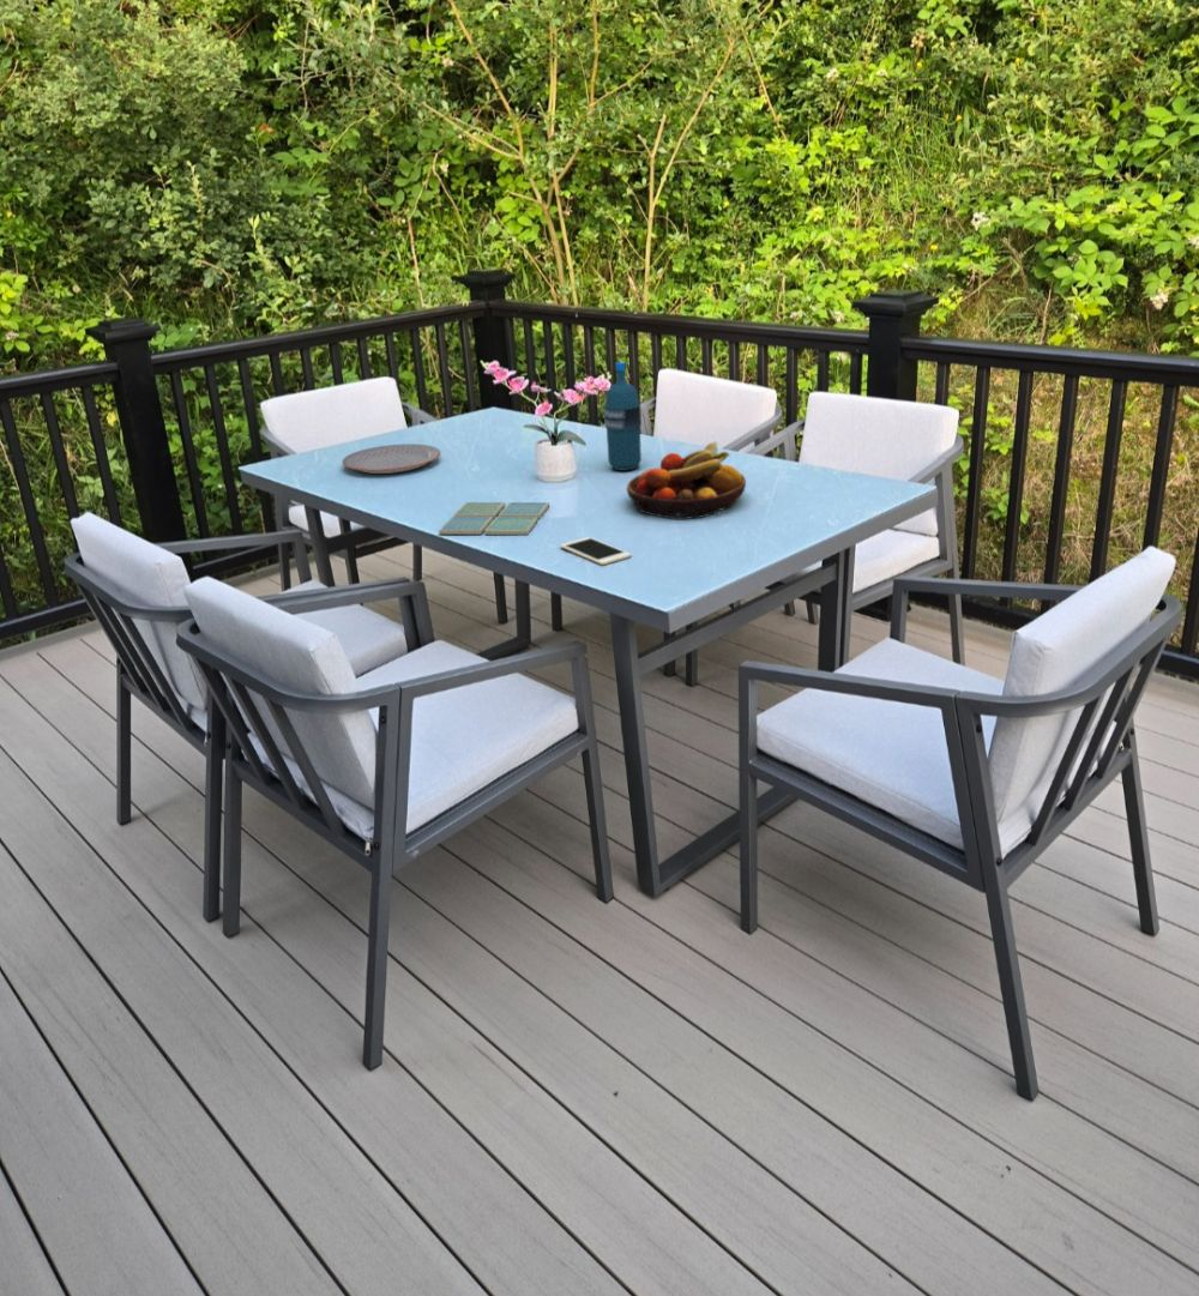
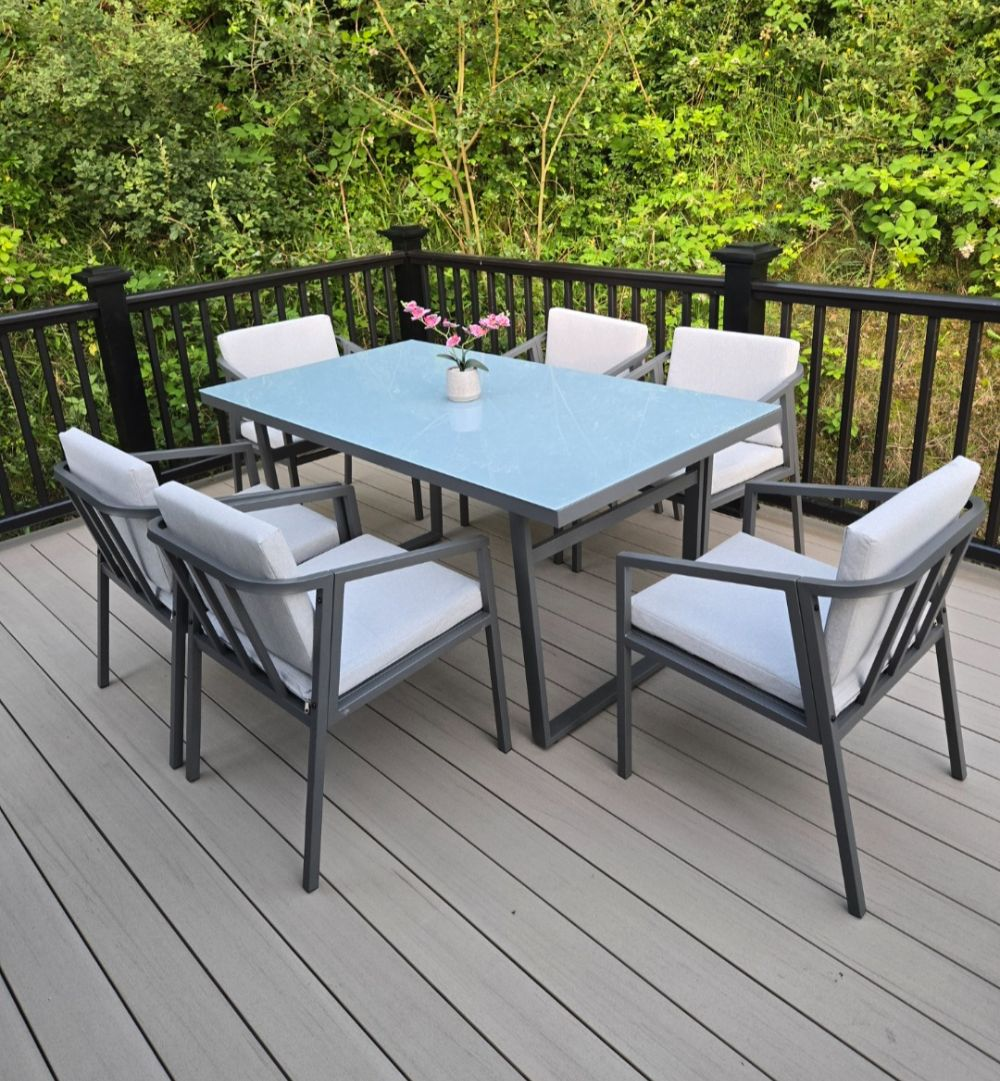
- cell phone [559,536,632,566]
- water bottle [603,361,643,471]
- fruit bowl [626,440,747,520]
- drink coaster [438,501,550,536]
- plate [341,444,442,475]
